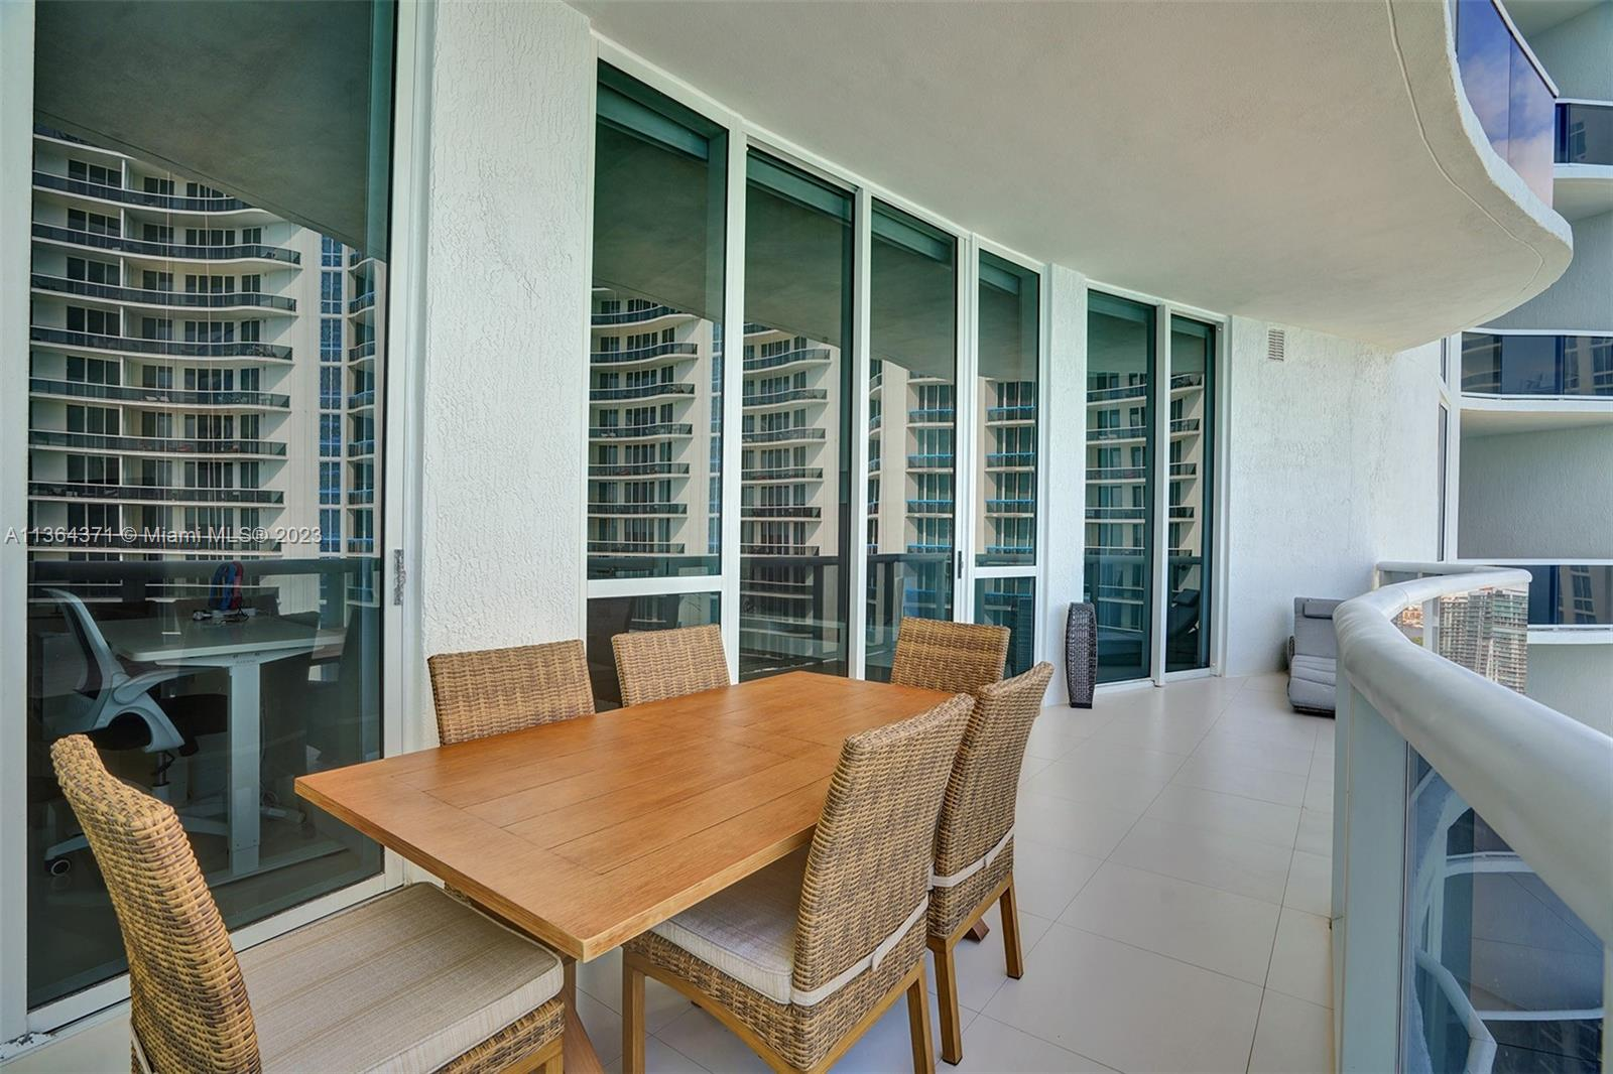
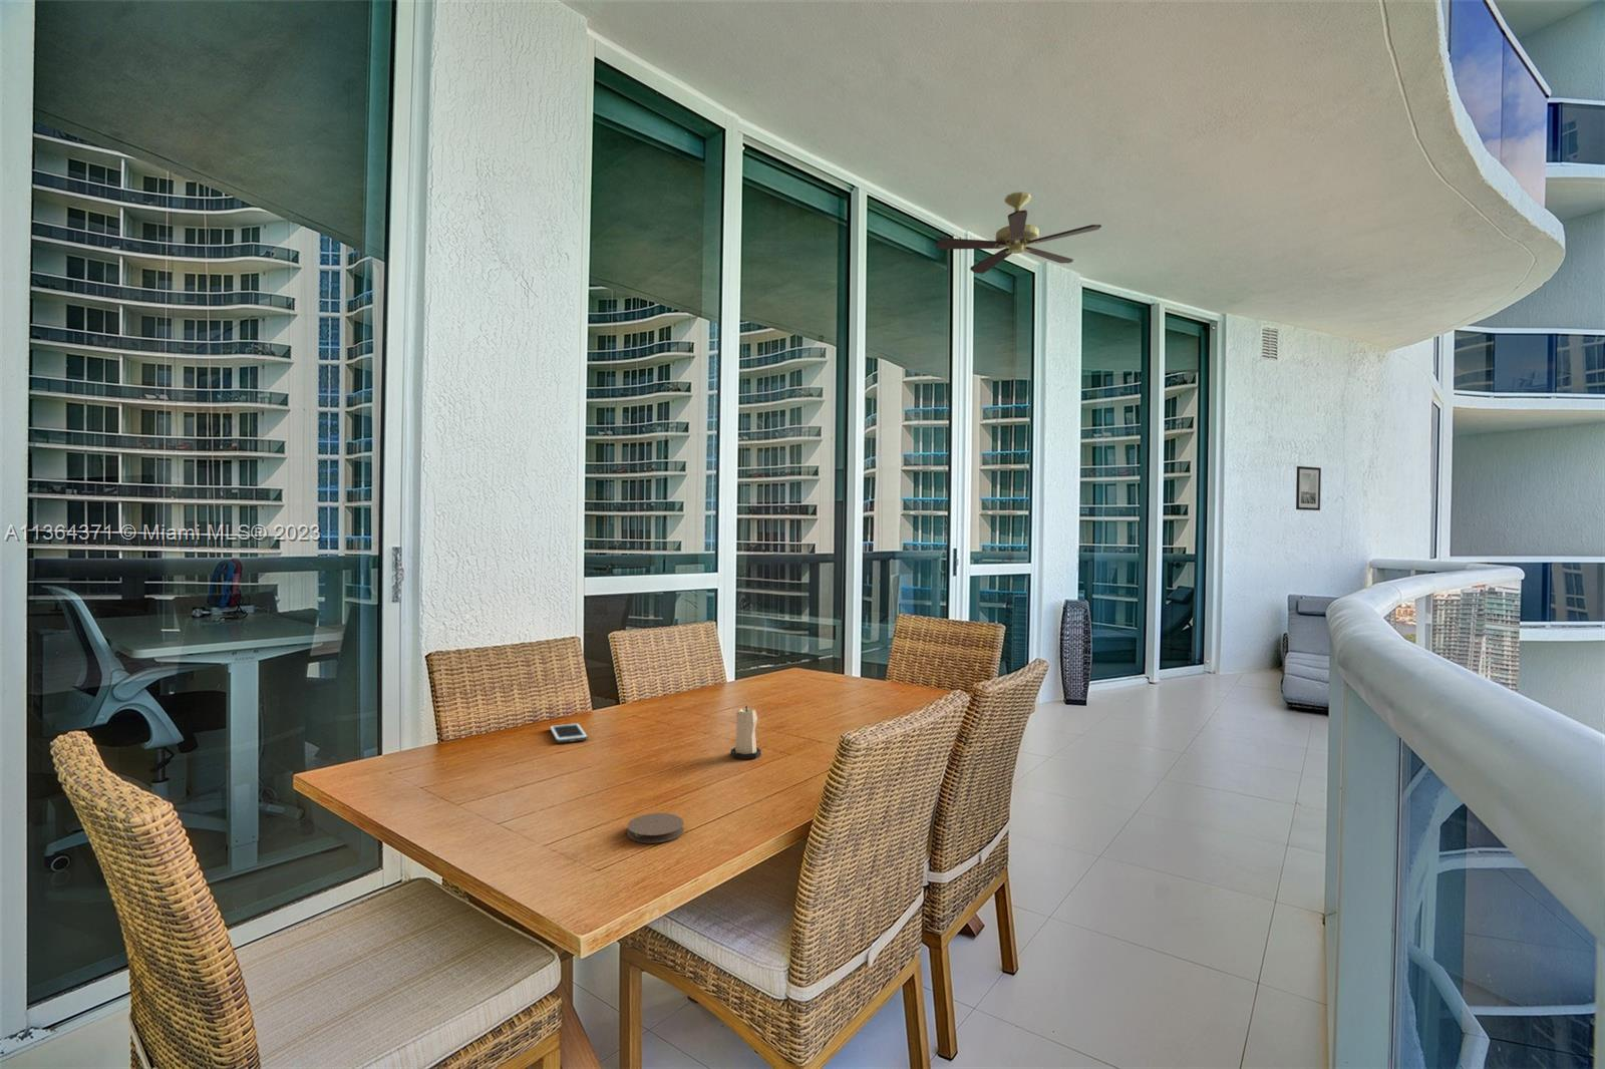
+ ceiling fan [934,191,1103,274]
+ coaster [626,812,684,845]
+ cell phone [549,722,588,744]
+ wall art [1295,465,1322,512]
+ candle [729,704,763,760]
